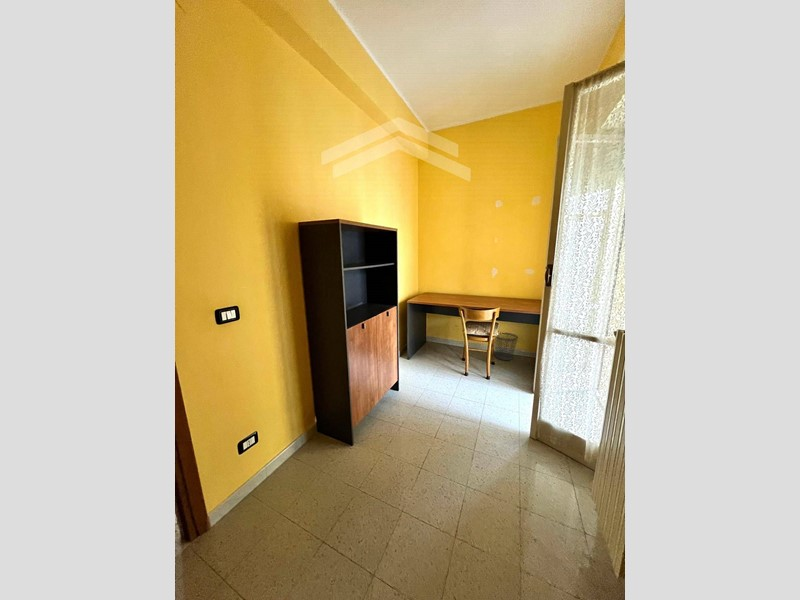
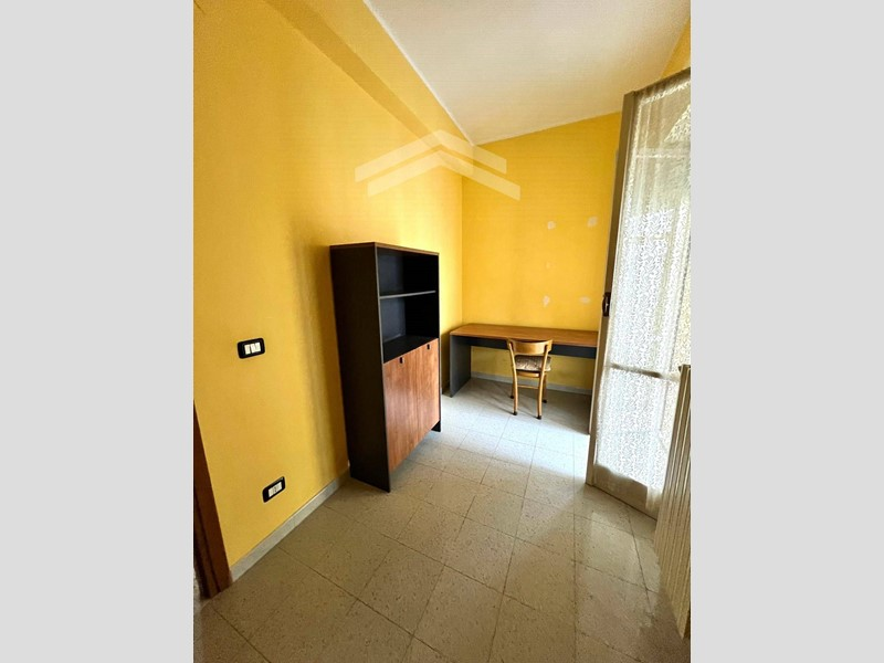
- wastebasket [493,331,519,361]
